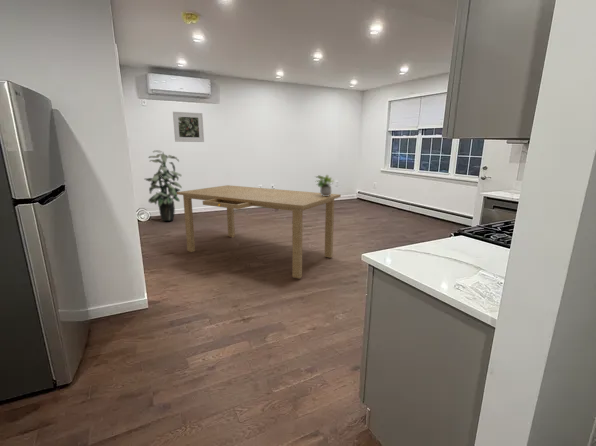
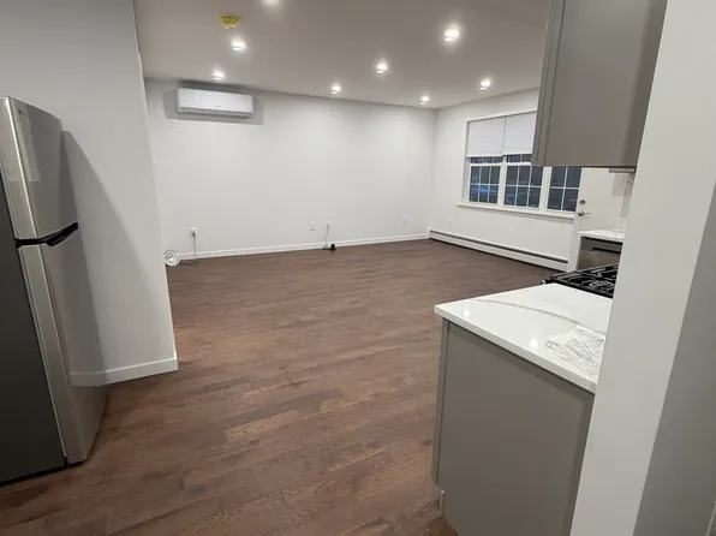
- potted plant [314,174,335,196]
- dining table [177,184,342,280]
- indoor plant [144,149,183,222]
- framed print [172,111,205,143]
